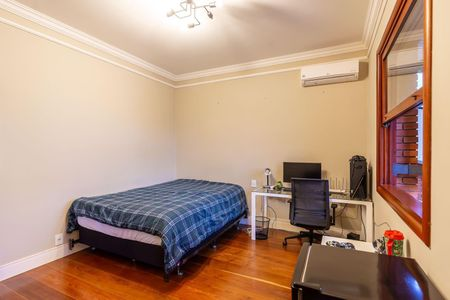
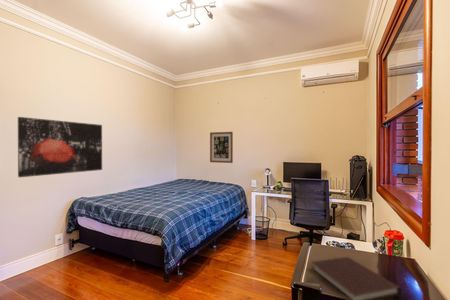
+ wall art [209,131,234,164]
+ wall art [17,116,103,178]
+ notebook [310,256,402,300]
